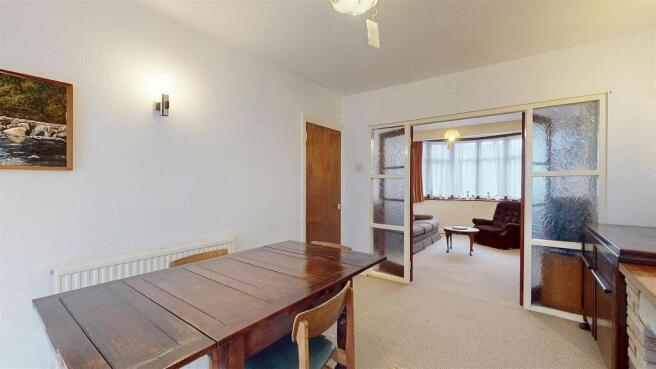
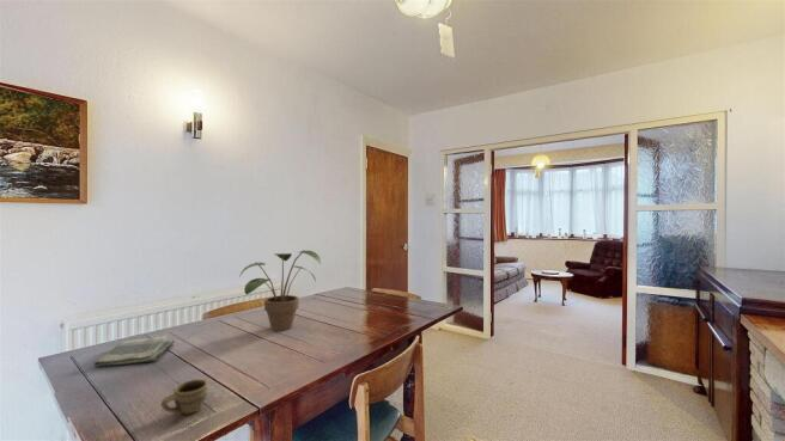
+ dish towel [93,335,176,367]
+ cup [160,379,208,416]
+ potted plant [238,249,322,332]
